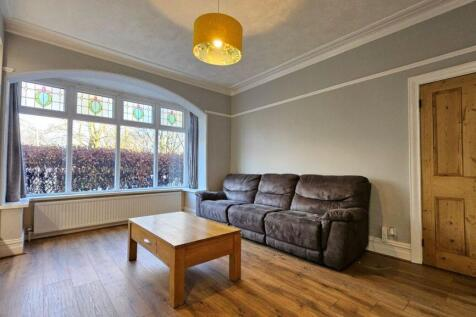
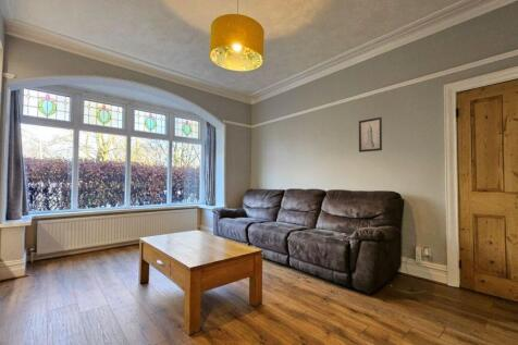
+ wall art [358,116,383,153]
